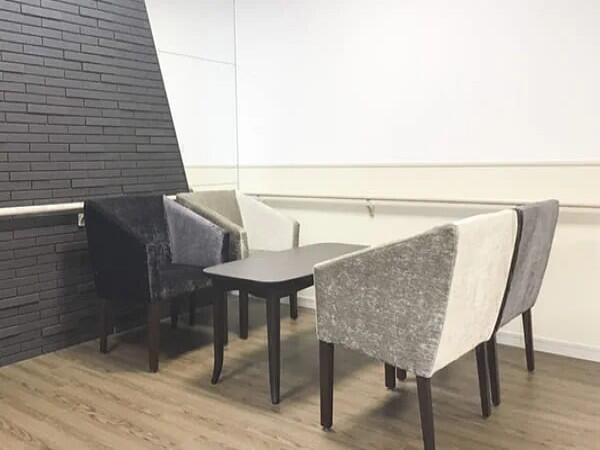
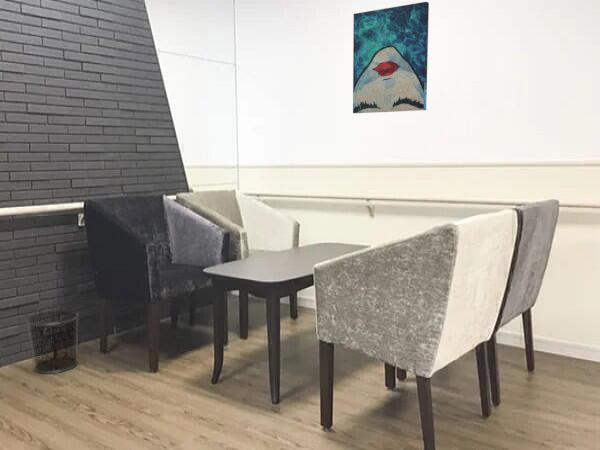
+ wall art [352,1,430,114]
+ waste bin [25,309,80,375]
